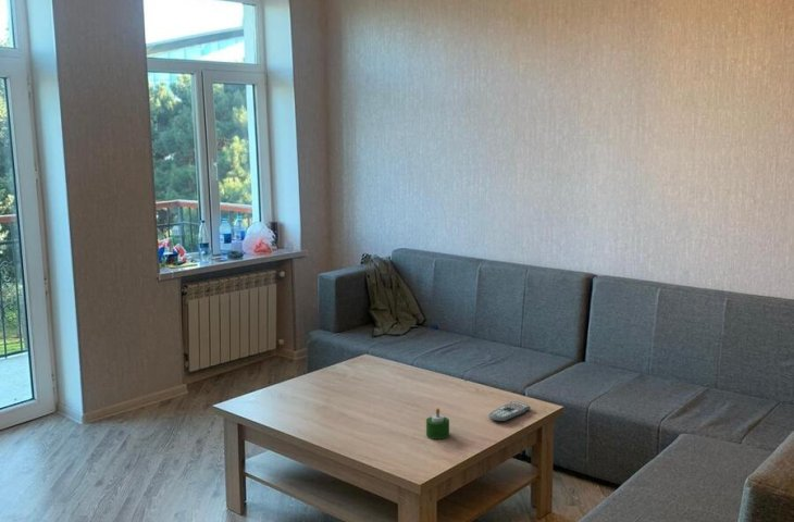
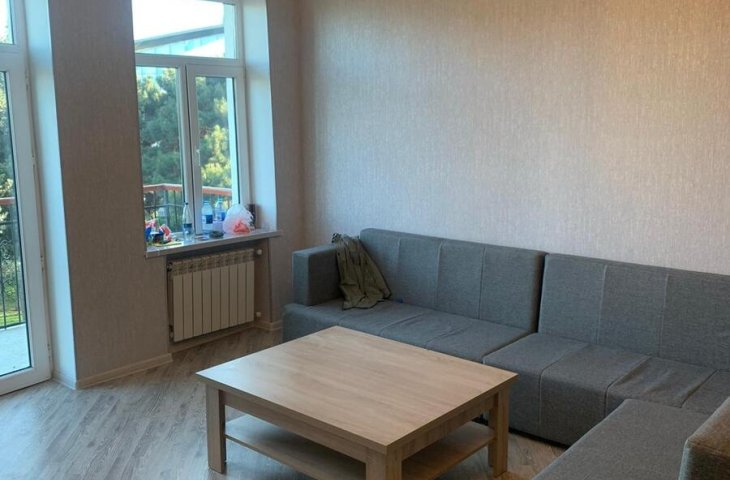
- remote control [487,400,532,423]
- candle [425,407,450,440]
